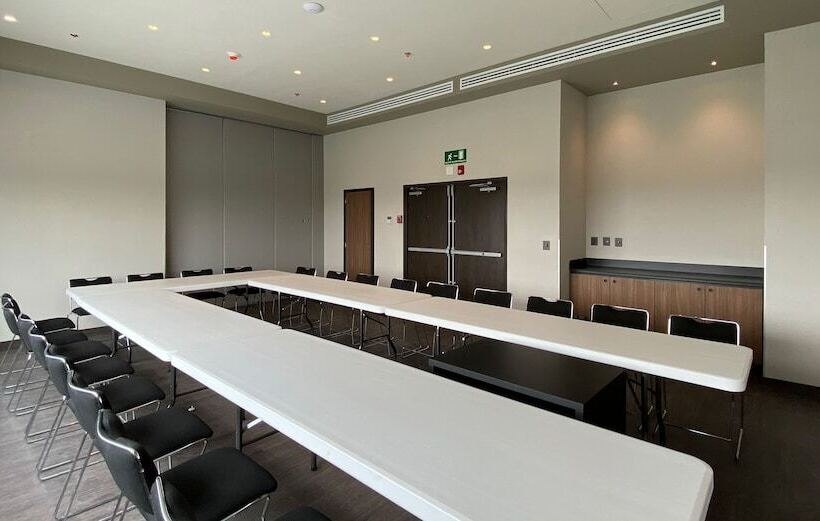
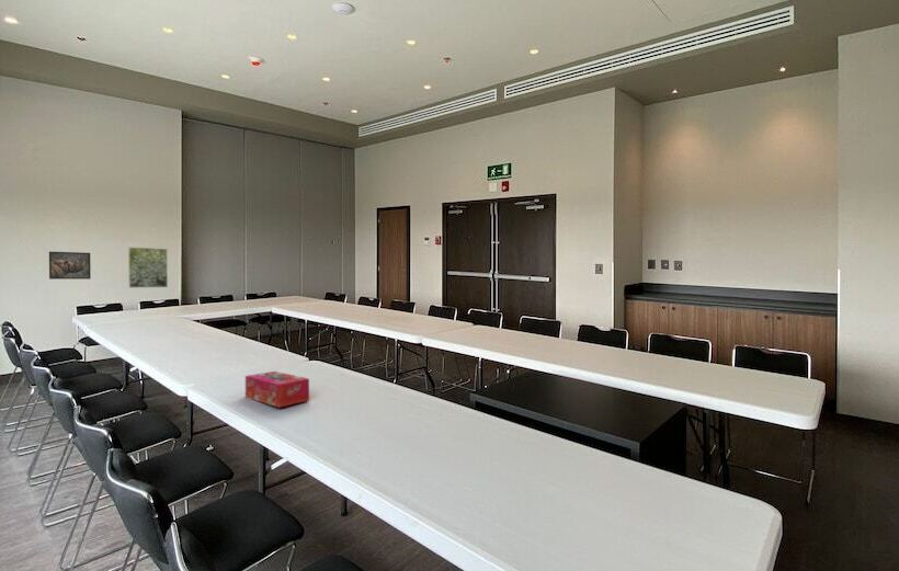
+ tissue box [244,370,310,409]
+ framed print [127,247,169,289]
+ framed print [48,251,92,281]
